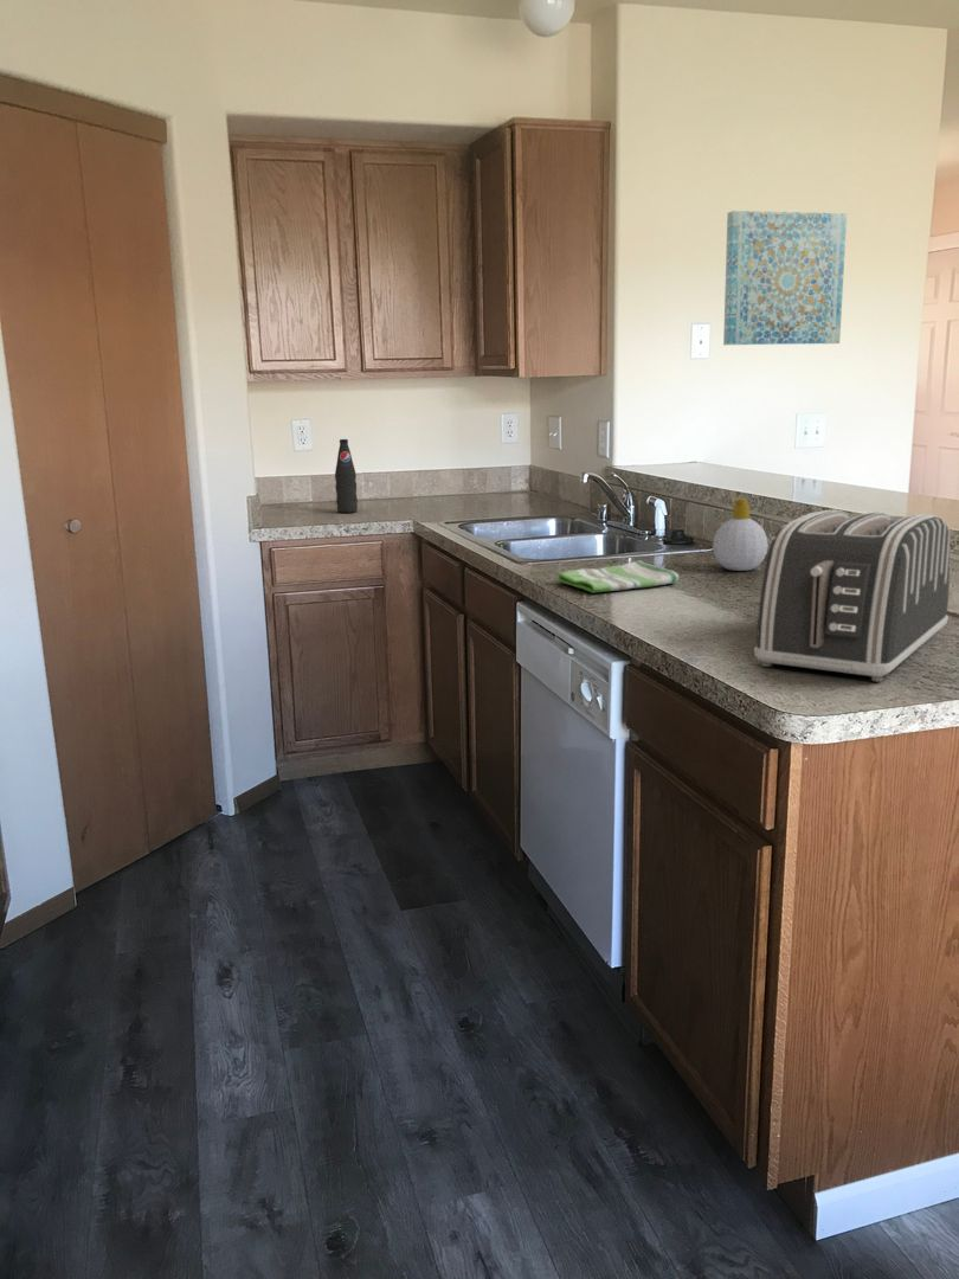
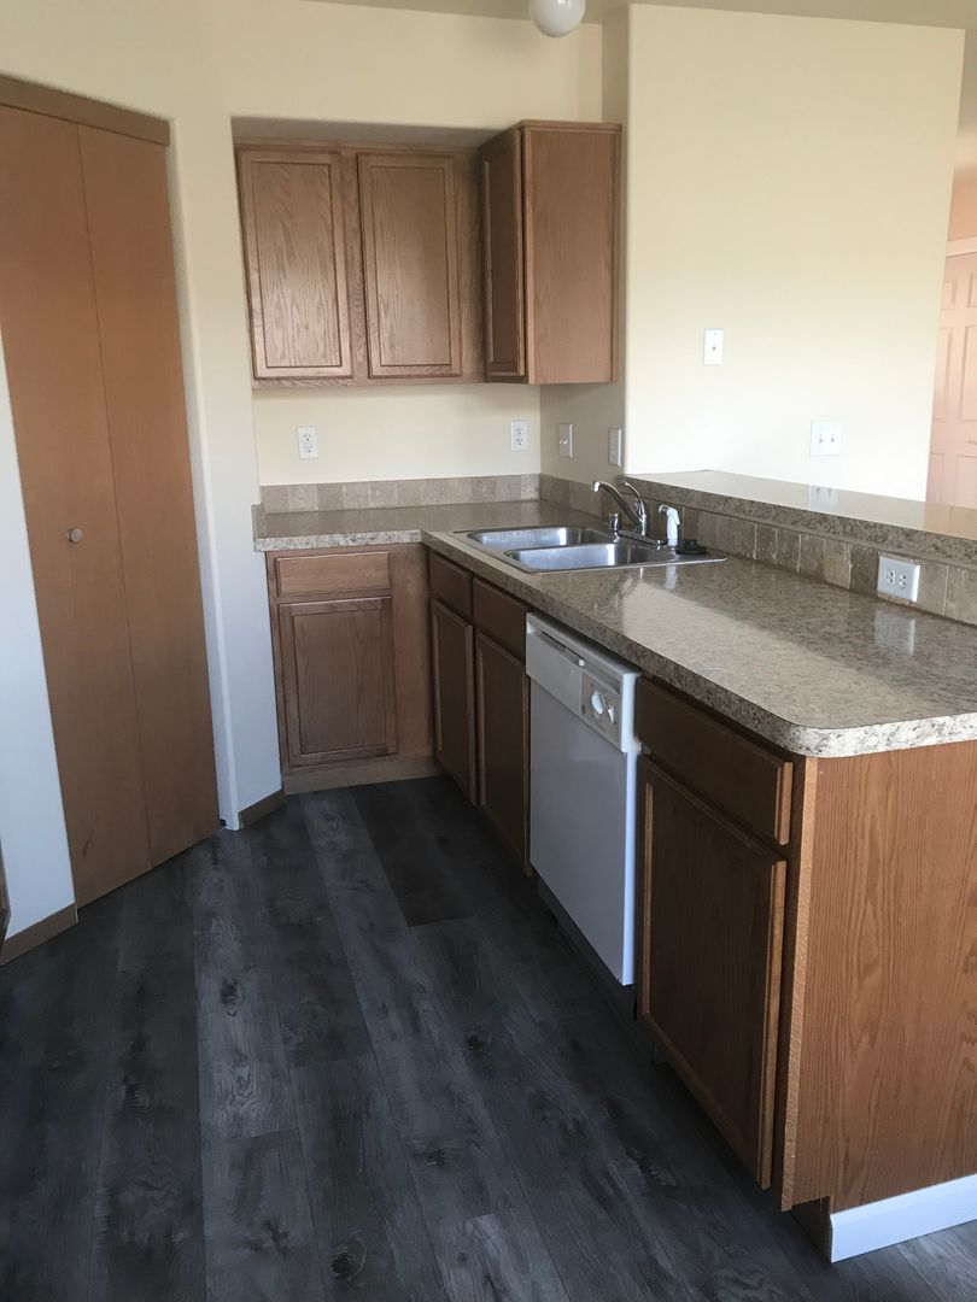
- wall art [722,210,848,346]
- toaster [753,508,952,682]
- dish towel [556,559,680,594]
- soap bottle [712,497,768,572]
- bottle [334,438,359,514]
